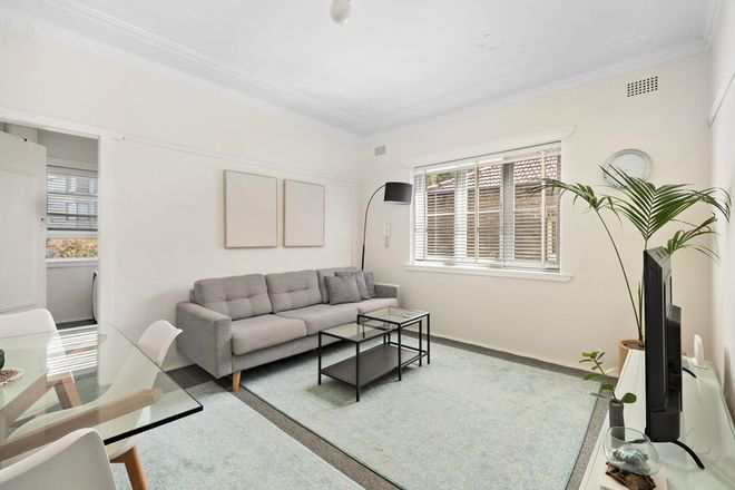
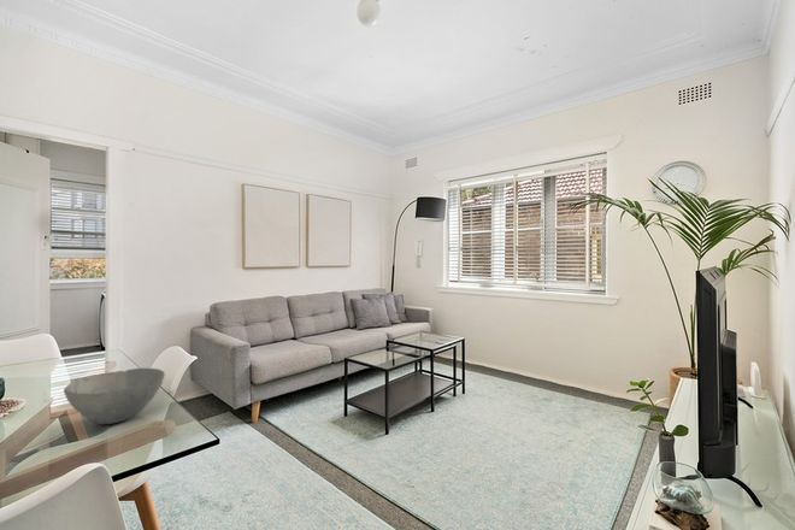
+ bowl [63,367,166,425]
